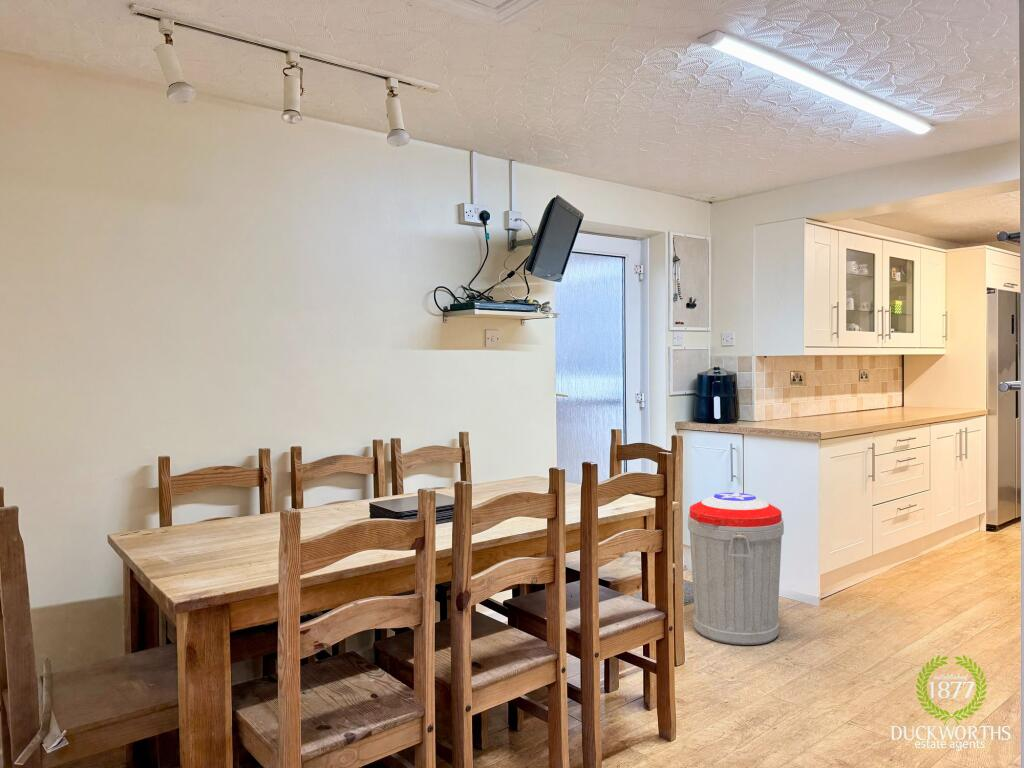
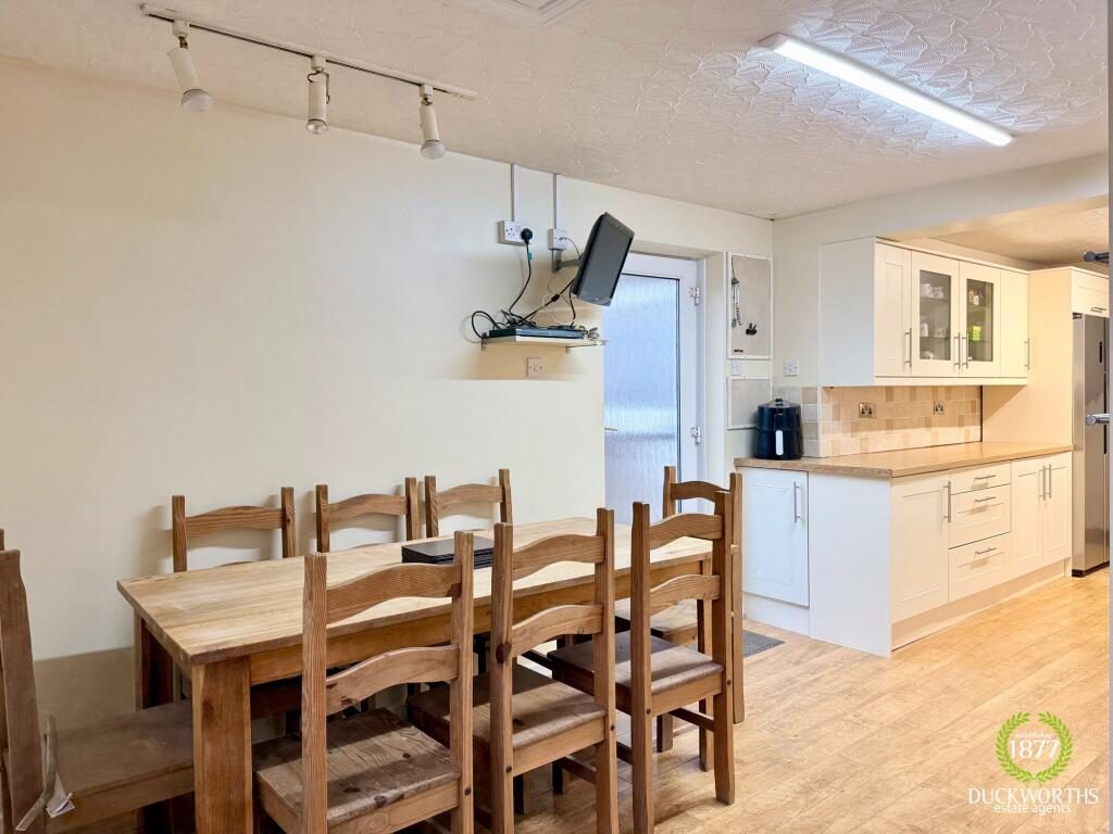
- trash can [687,492,785,646]
